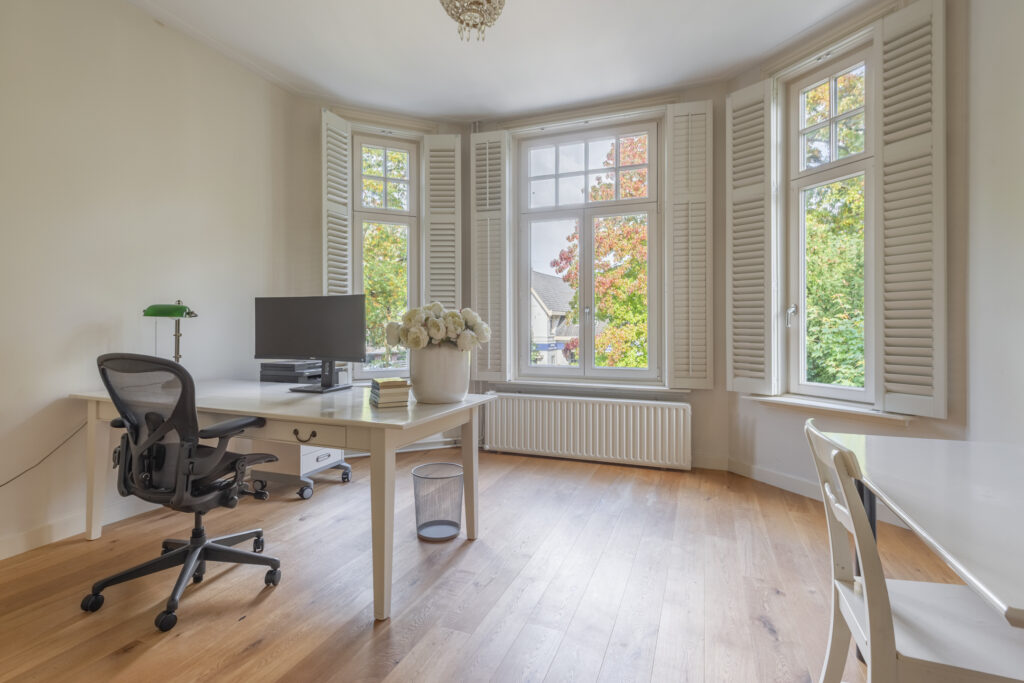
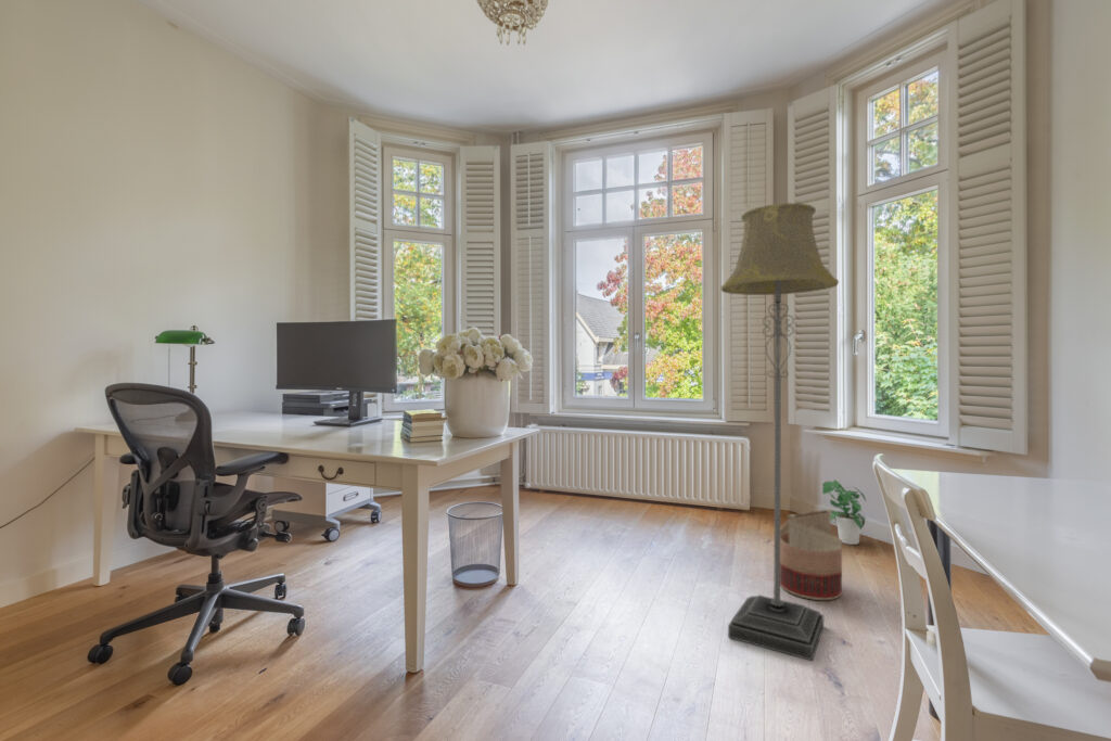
+ basket [780,508,843,601]
+ potted plant [821,478,868,546]
+ floor lamp [719,202,840,662]
